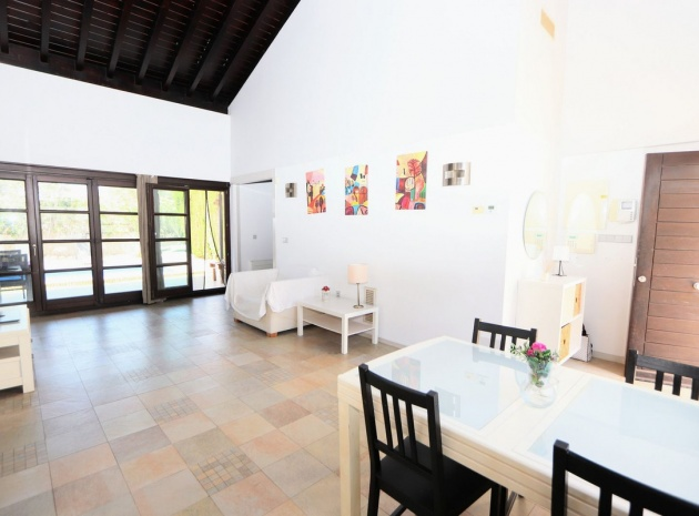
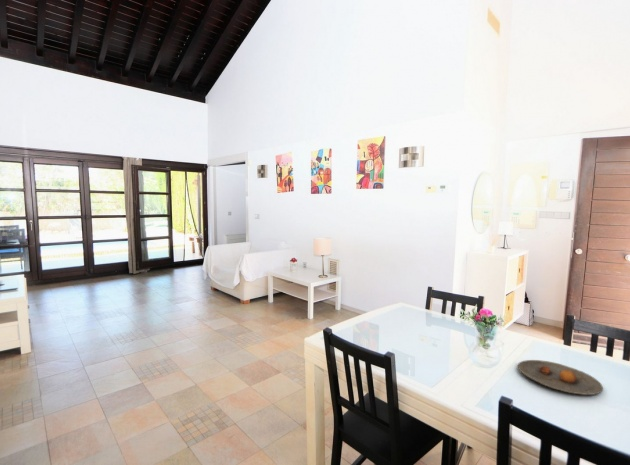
+ plate [517,359,604,396]
